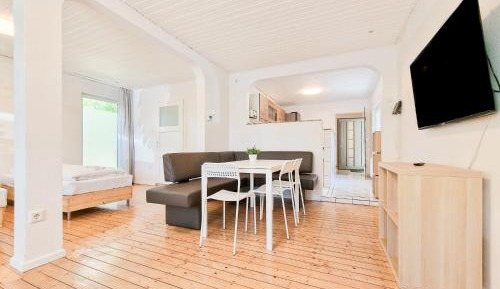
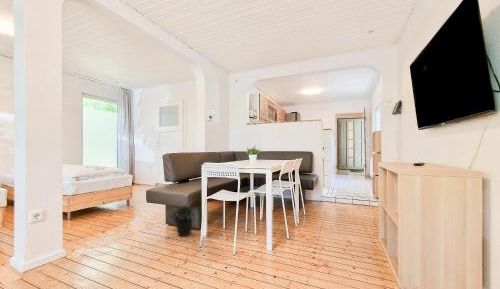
+ potted plant [168,205,195,237]
